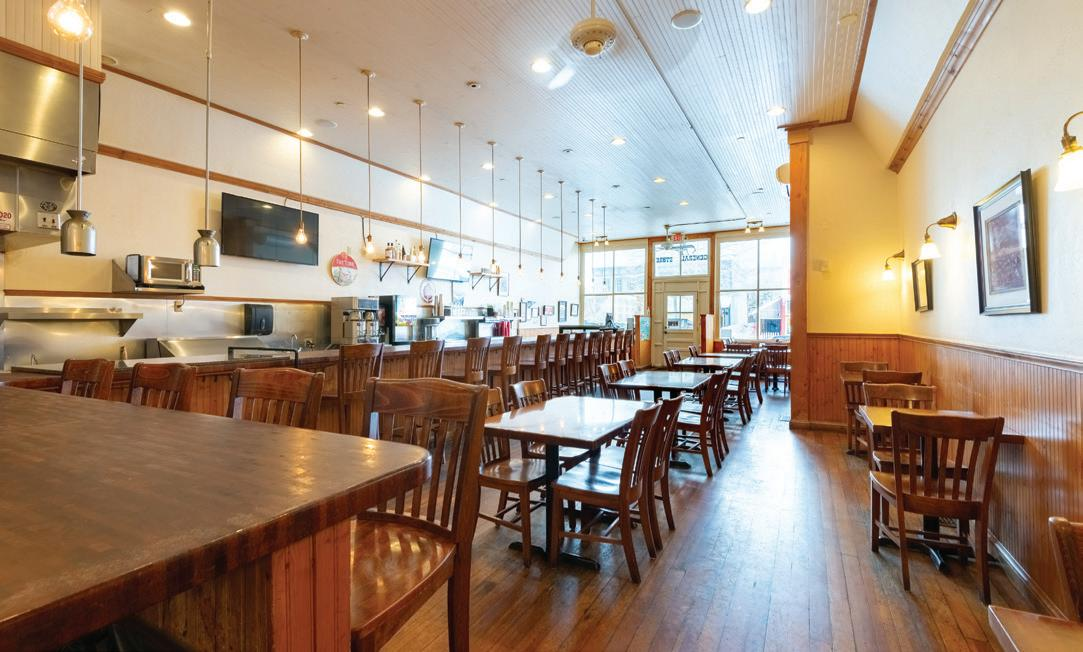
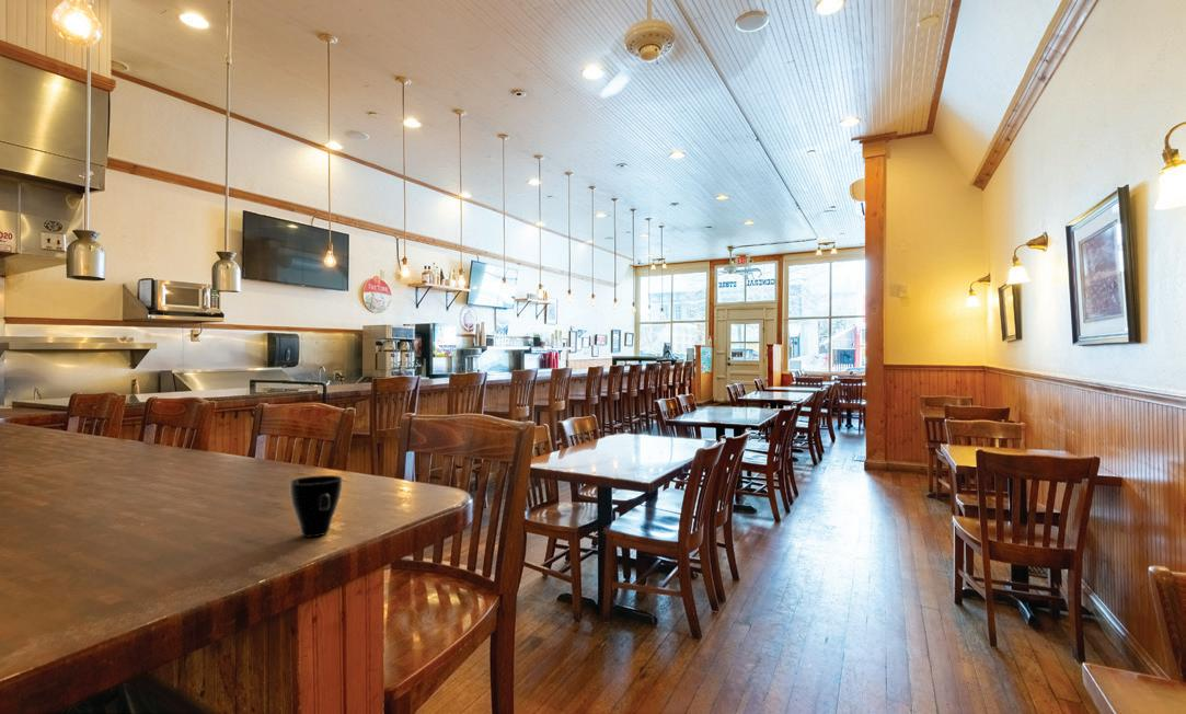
+ cup [289,474,344,538]
